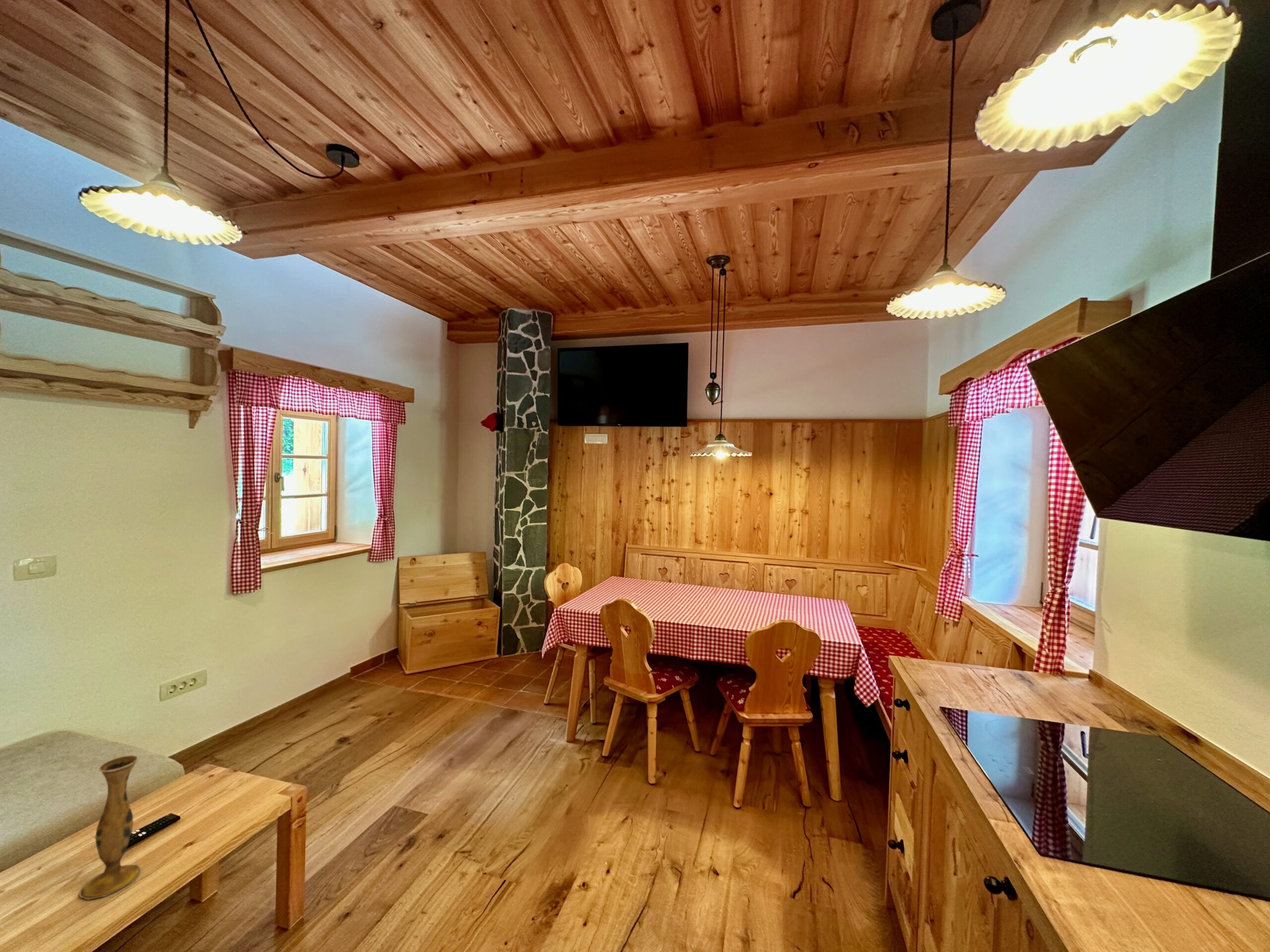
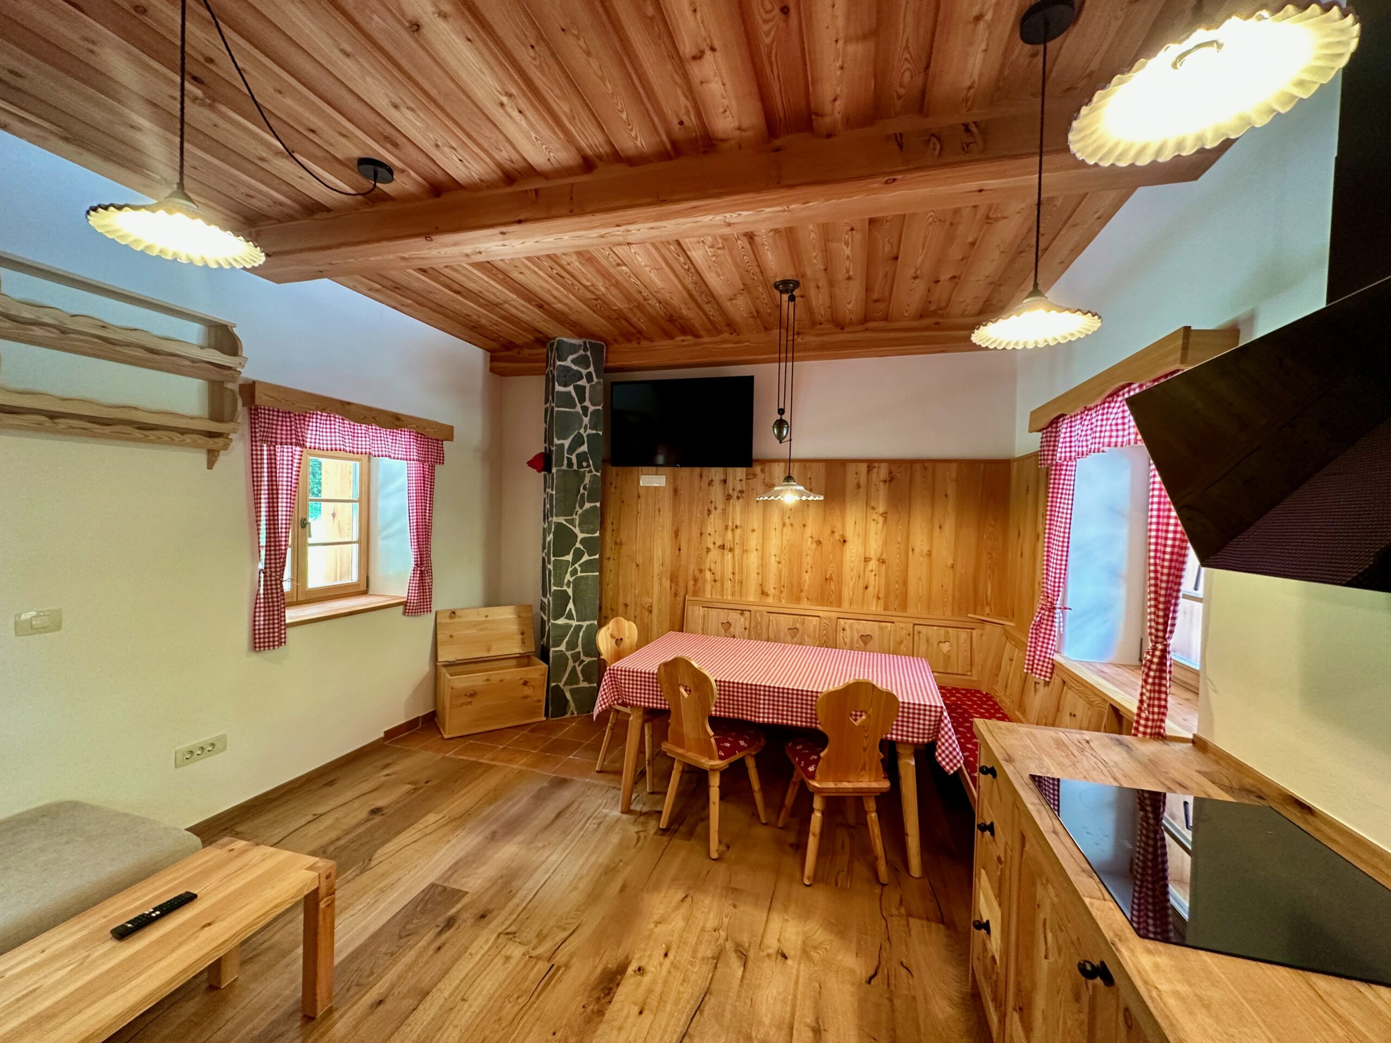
- vase [79,755,141,900]
